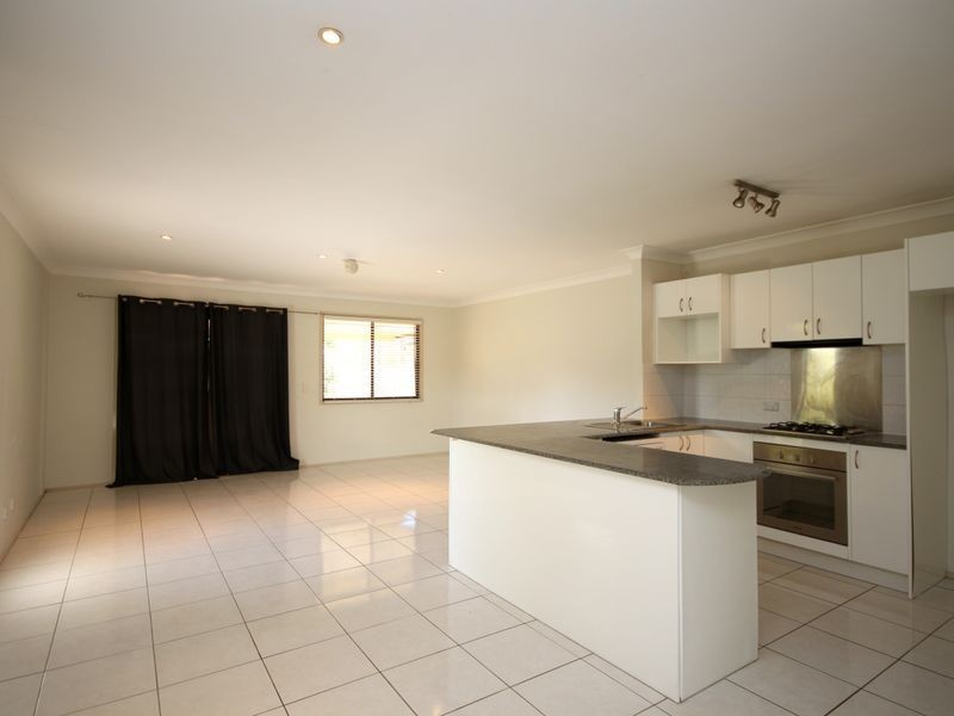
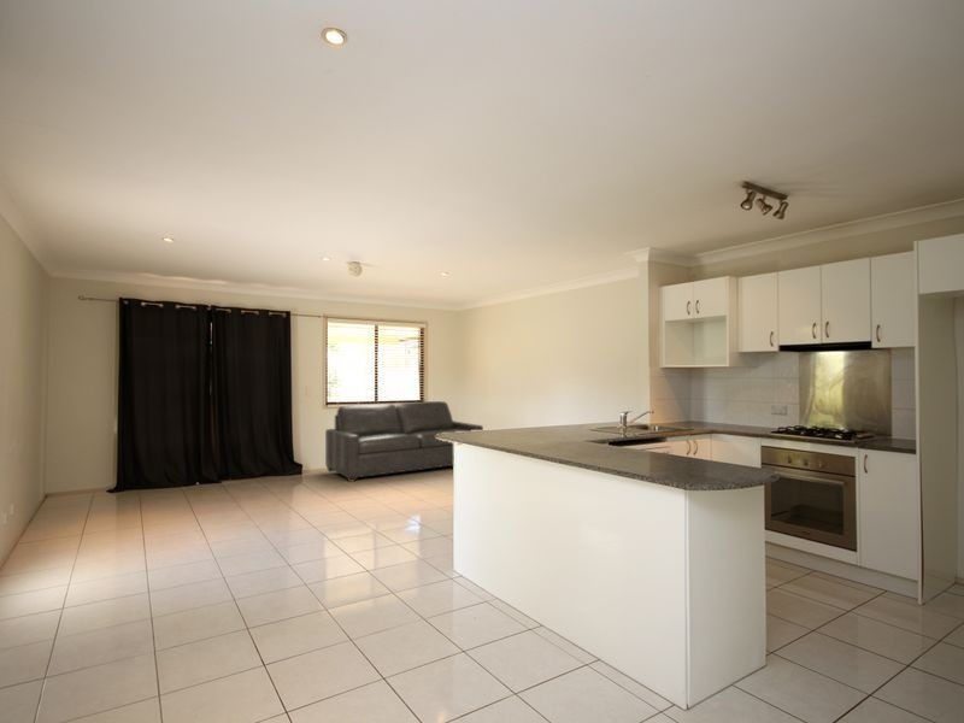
+ sofa [324,400,484,483]
